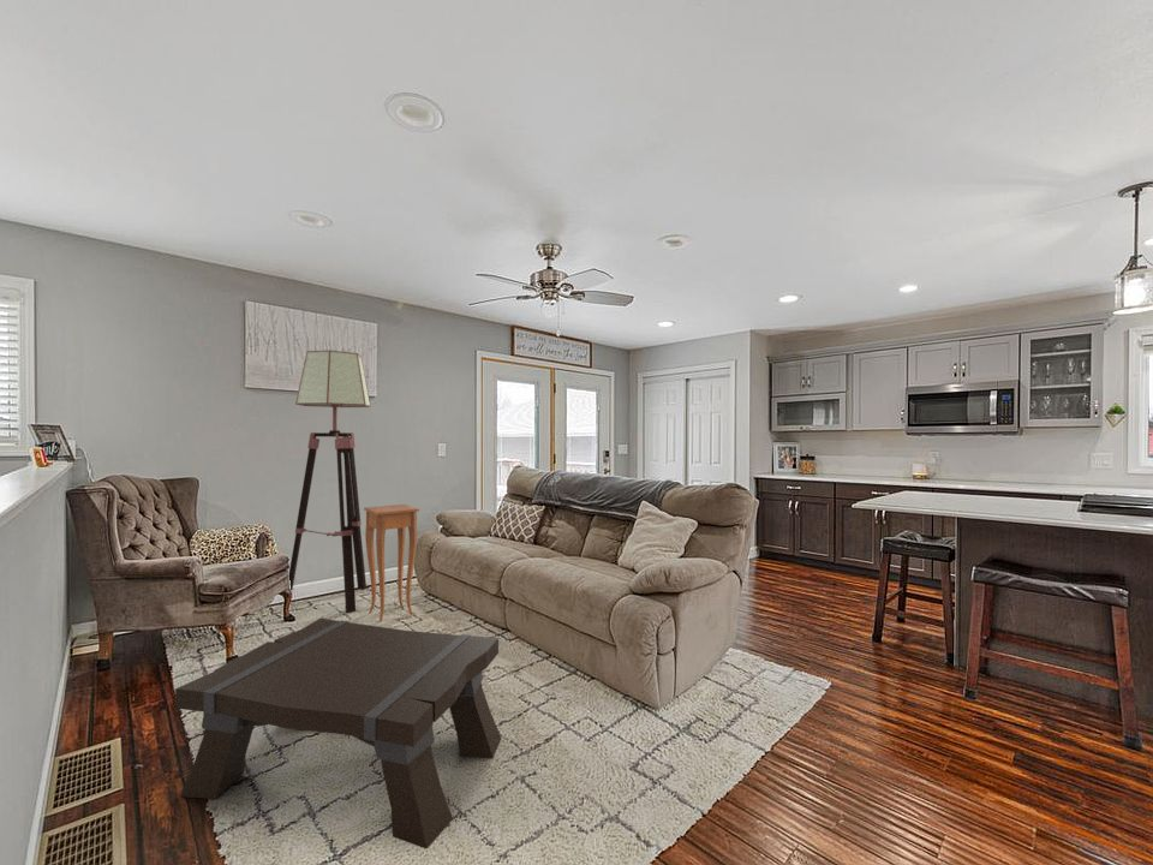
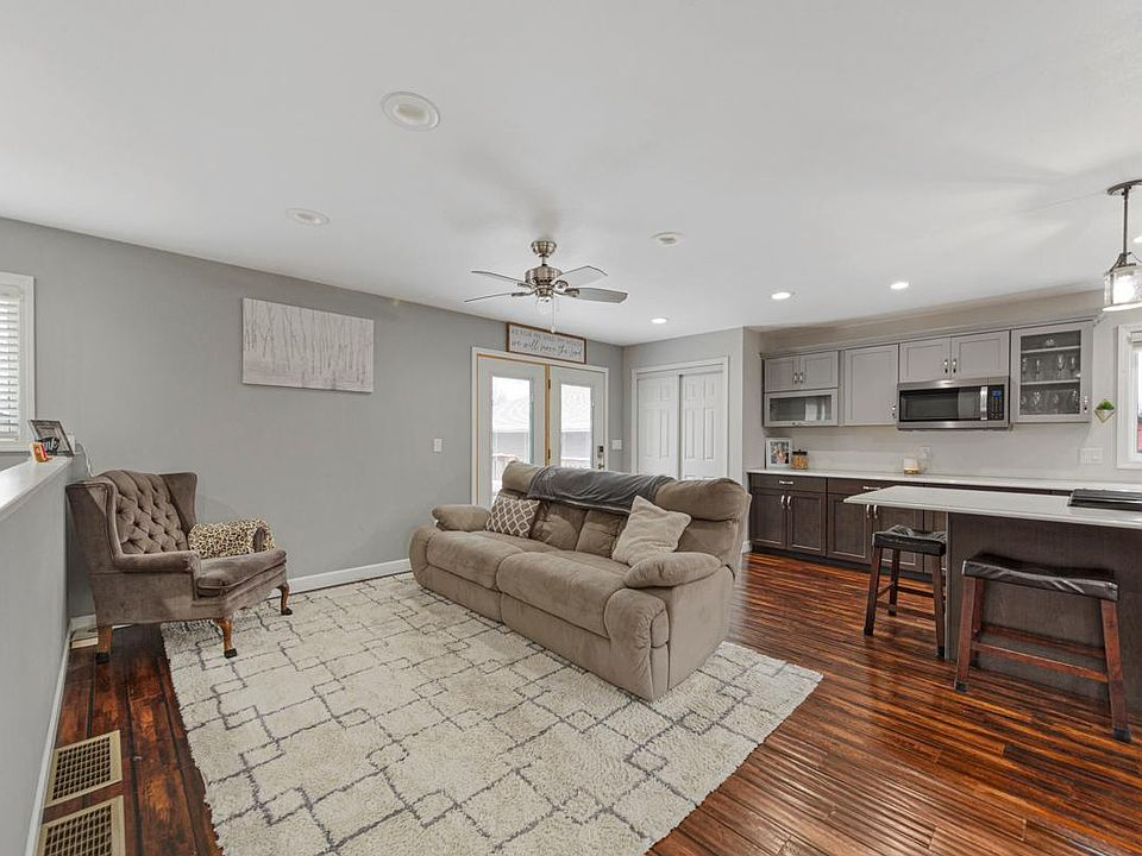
- coffee table [174,618,502,851]
- side table [363,503,420,622]
- floor lamp [288,350,372,614]
